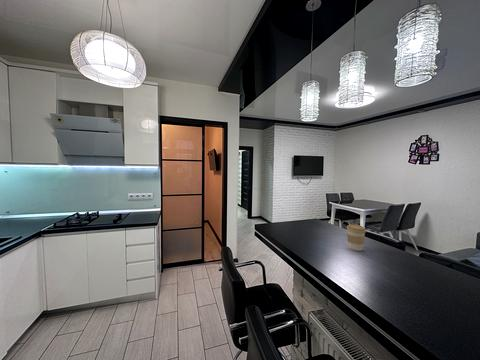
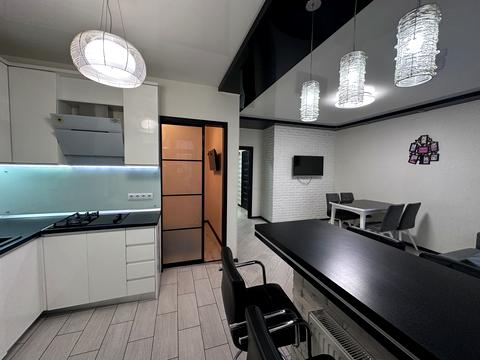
- coffee cup [346,223,367,252]
